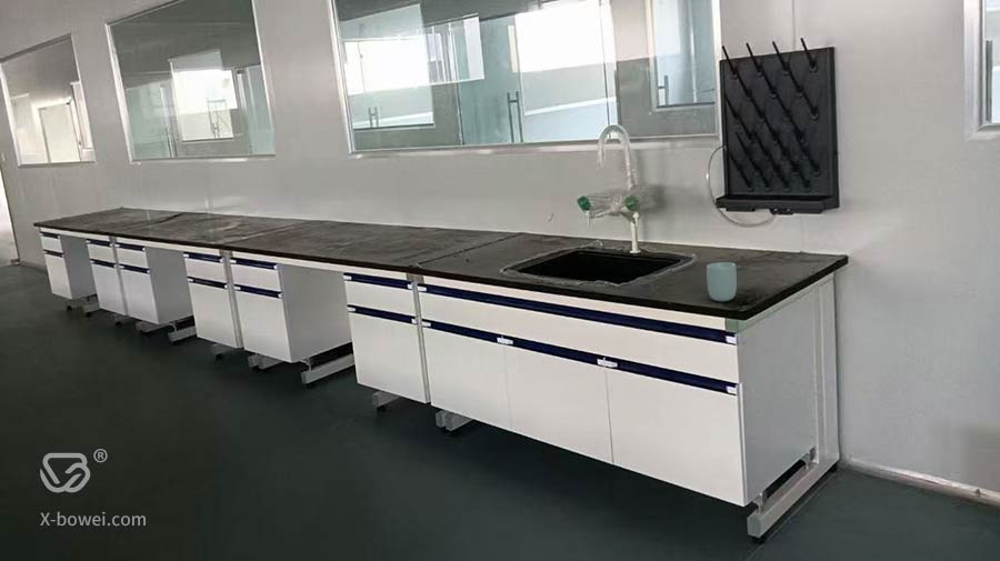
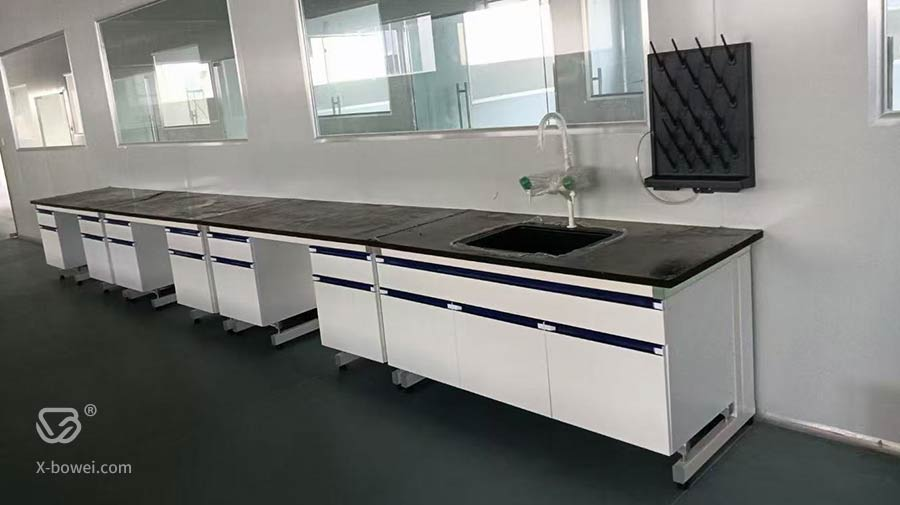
- cup [706,261,738,302]
